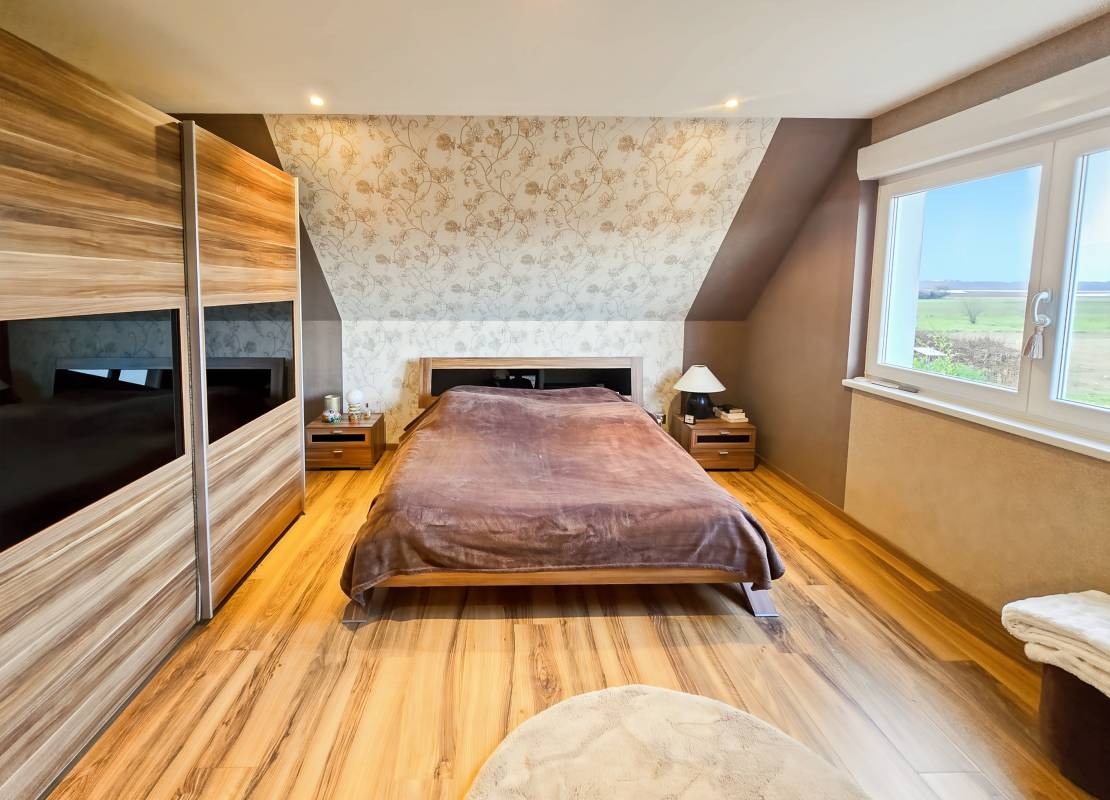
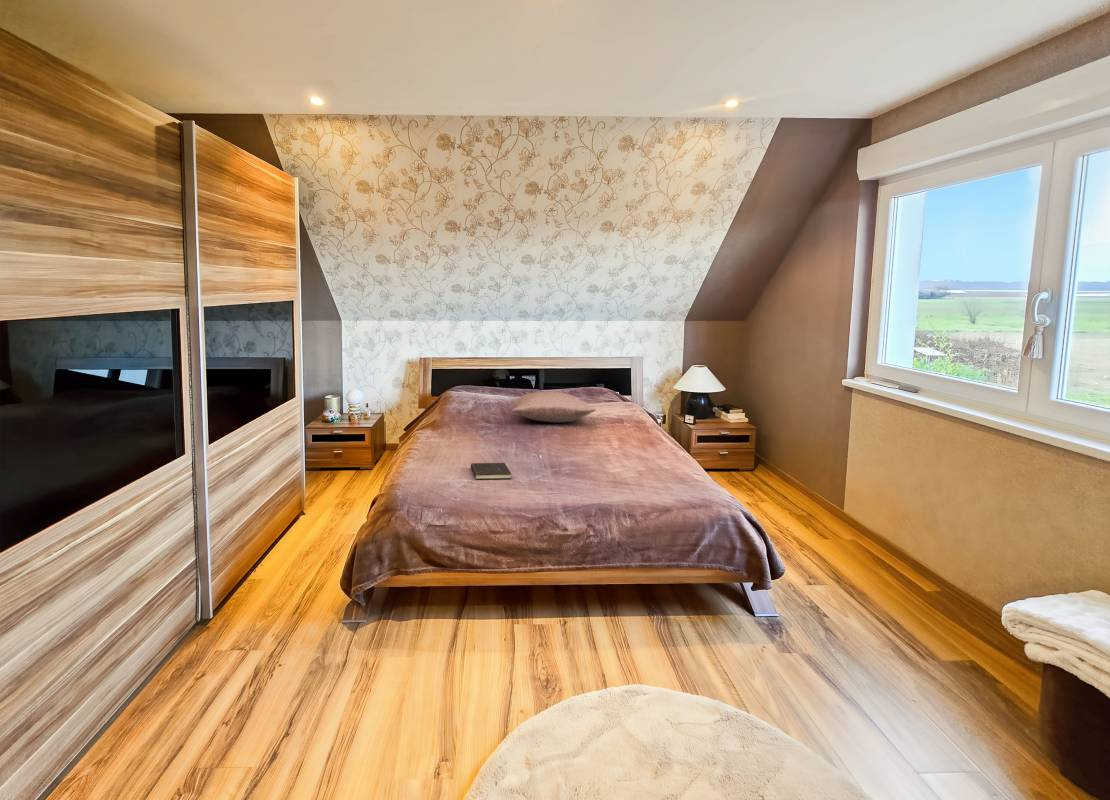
+ hardcover book [470,462,513,481]
+ pillow [510,390,597,424]
